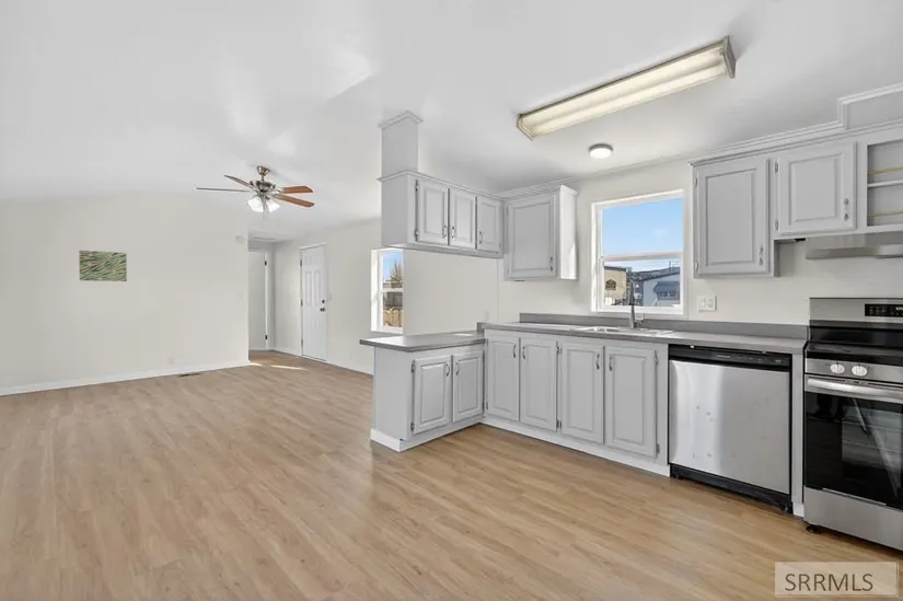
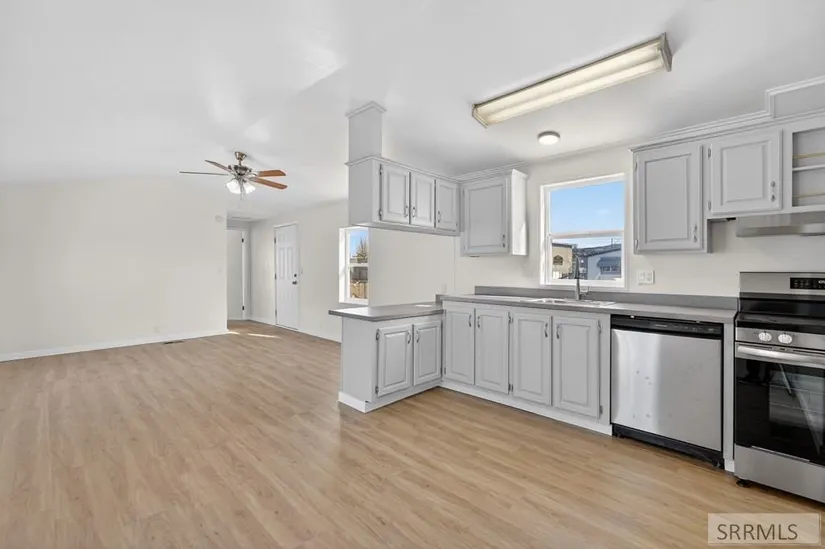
- wall art [78,250,128,282]
